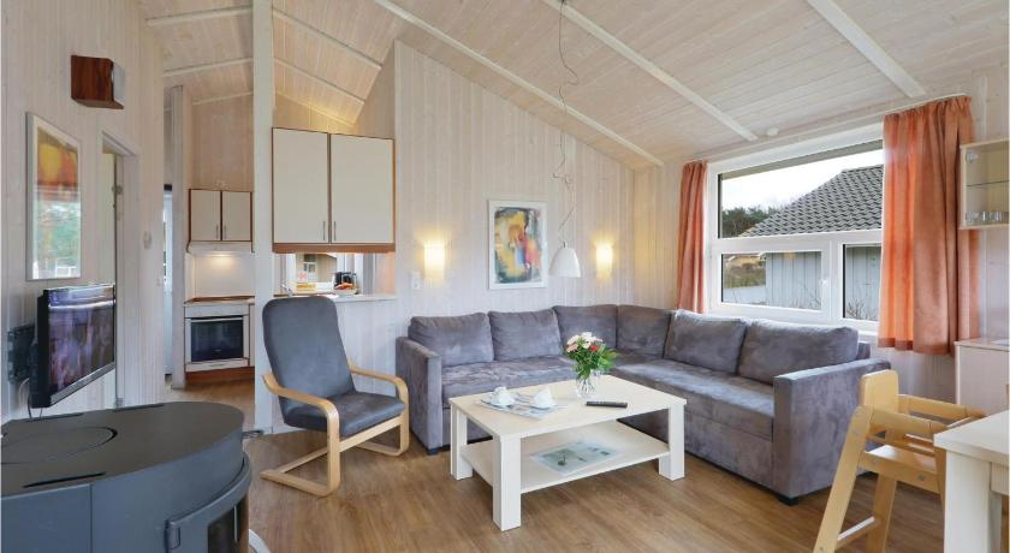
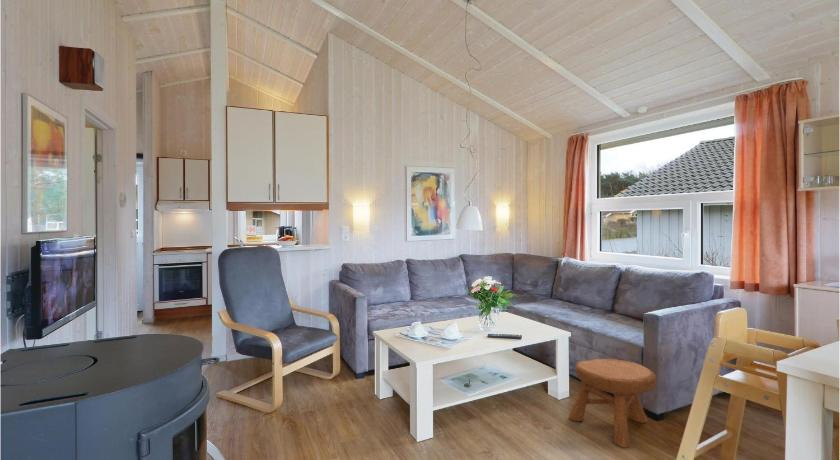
+ stool [568,358,657,449]
